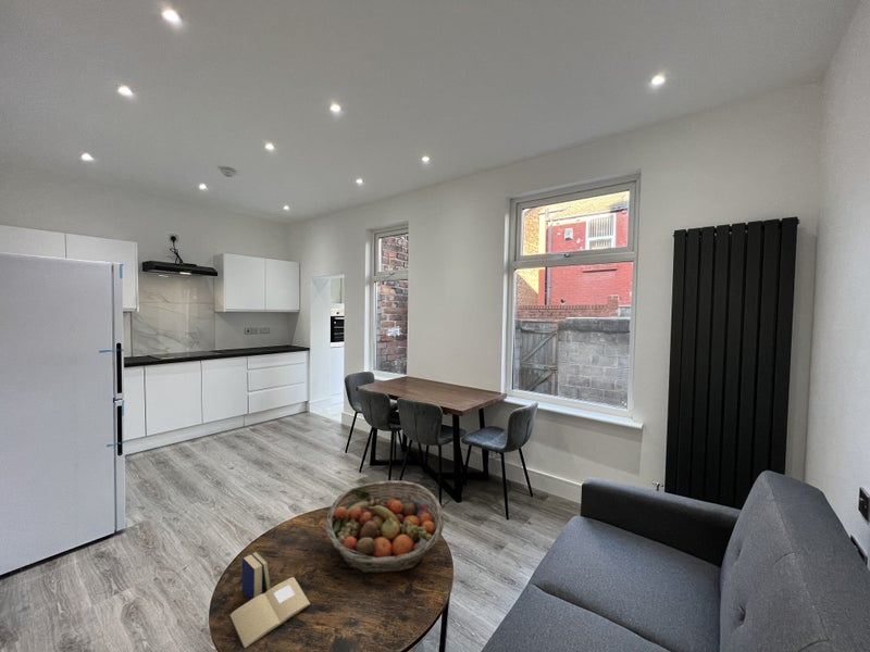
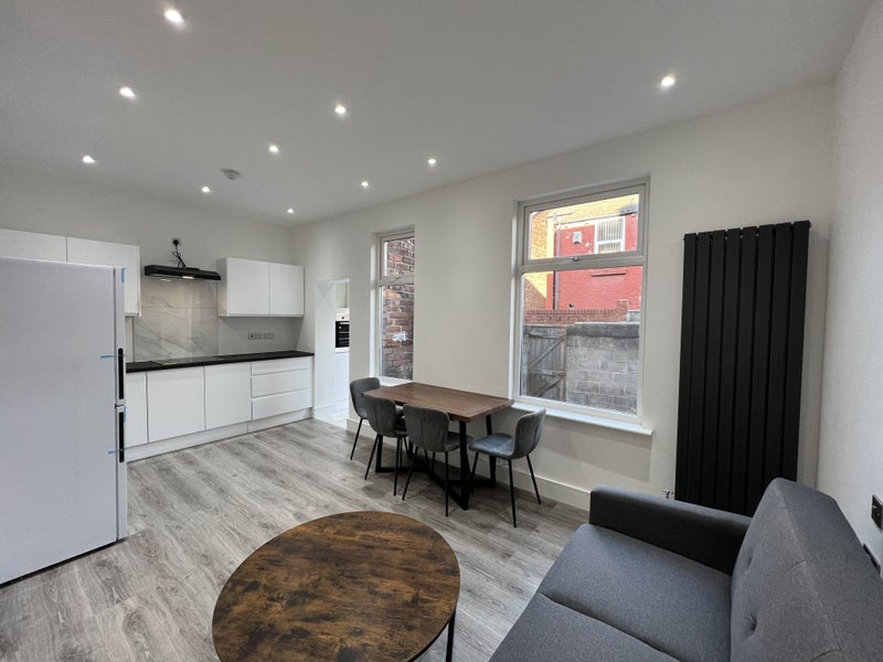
- book [227,550,312,651]
- fruit basket [325,479,445,575]
